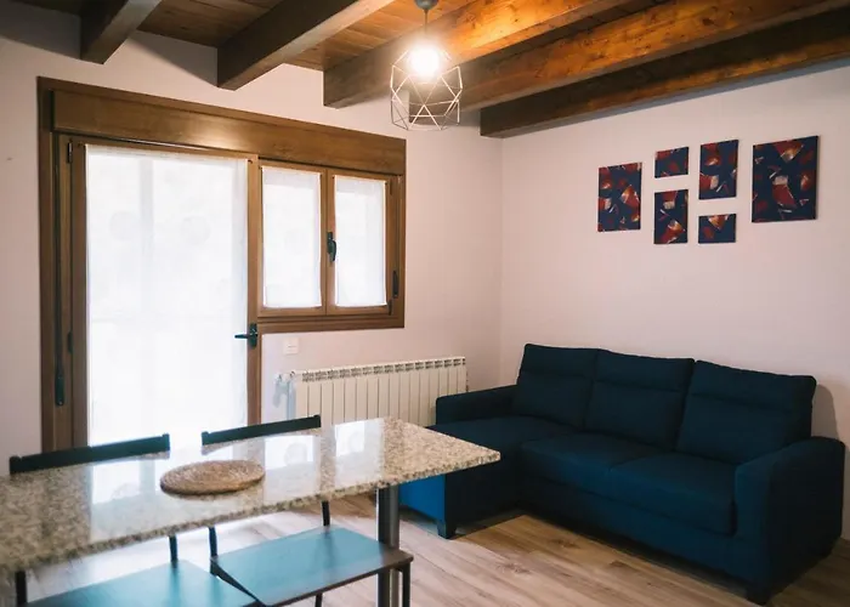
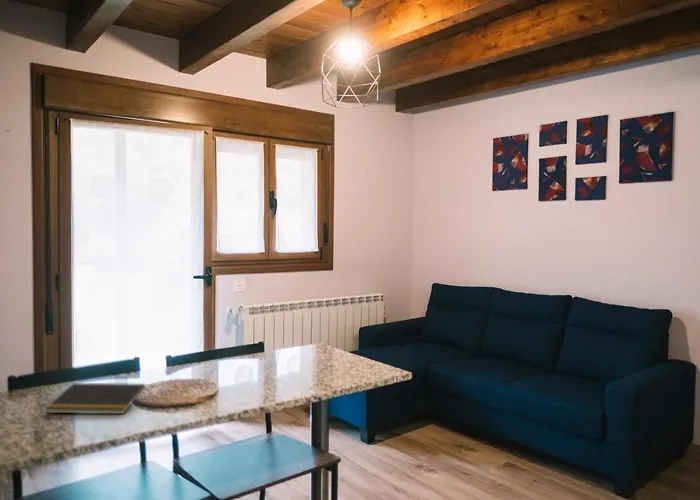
+ notepad [44,382,146,415]
